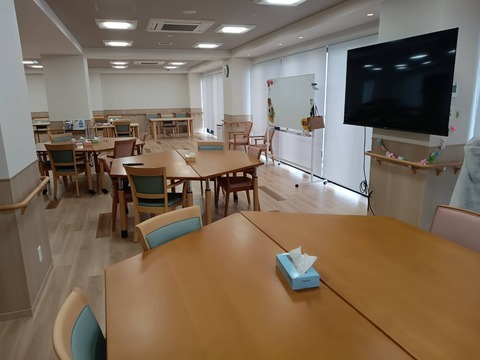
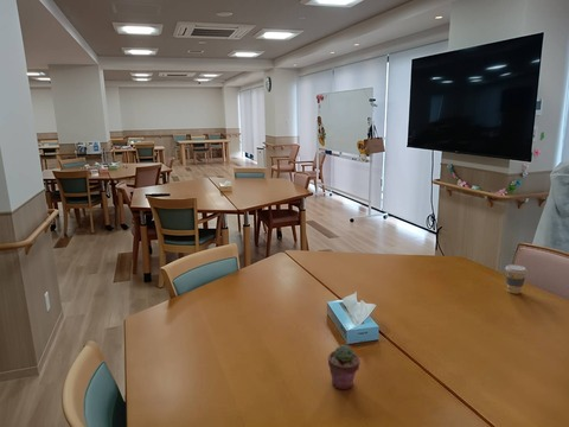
+ coffee cup [505,263,529,295]
+ potted succulent [327,344,360,390]
